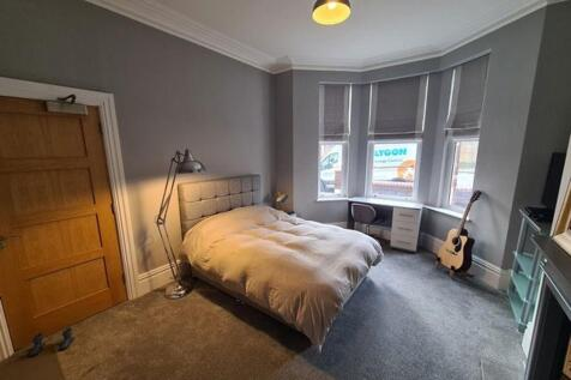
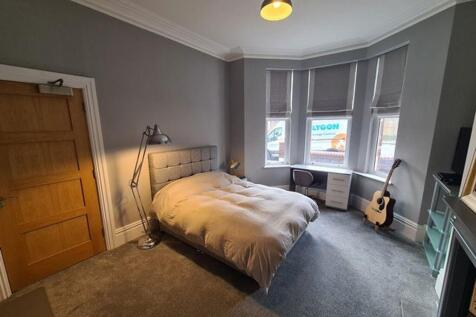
- boots [28,326,76,357]
